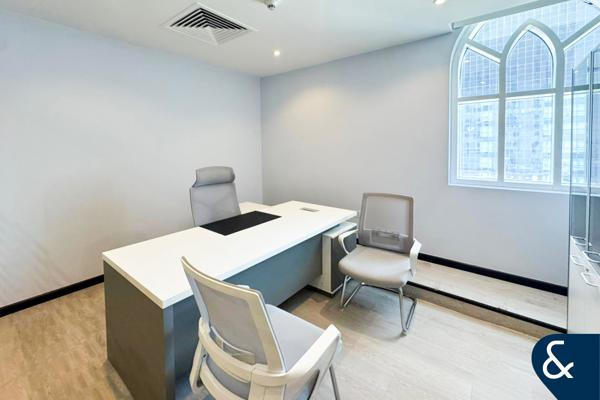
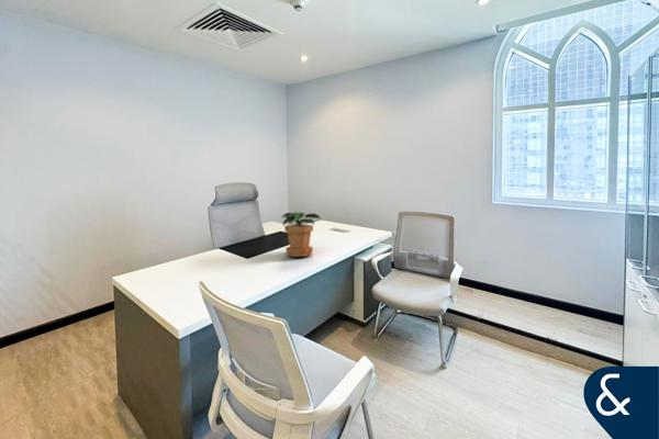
+ potted plant [281,212,323,258]
